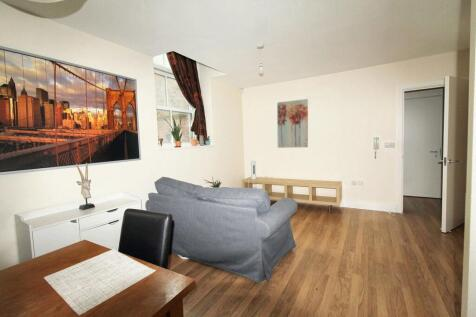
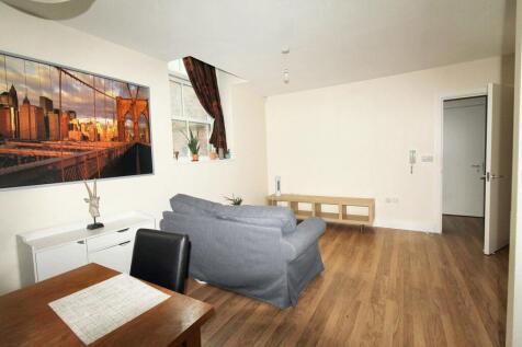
- wall art [276,98,309,149]
